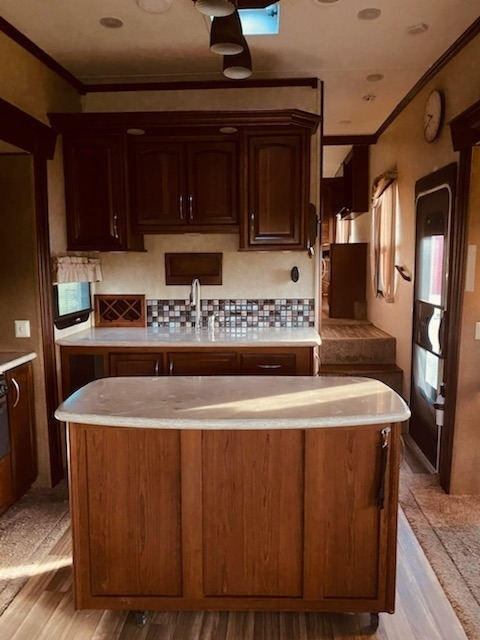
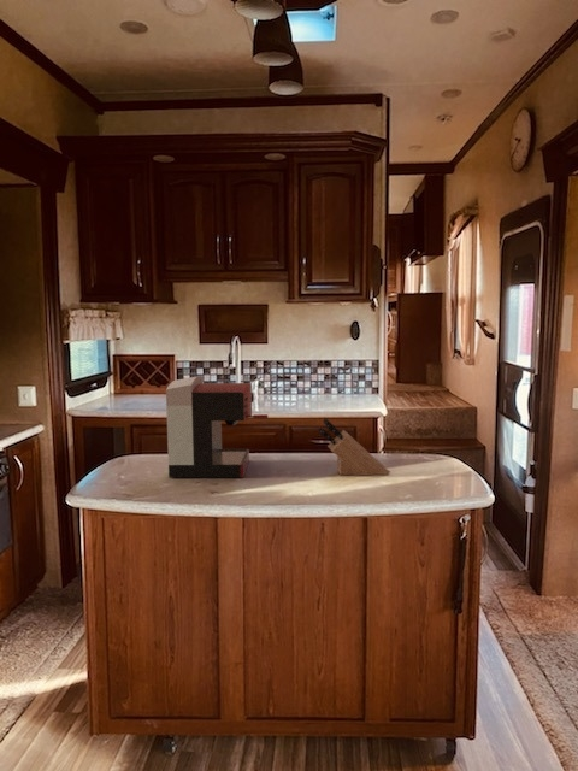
+ knife block [318,417,391,477]
+ coffee maker [165,375,269,478]
